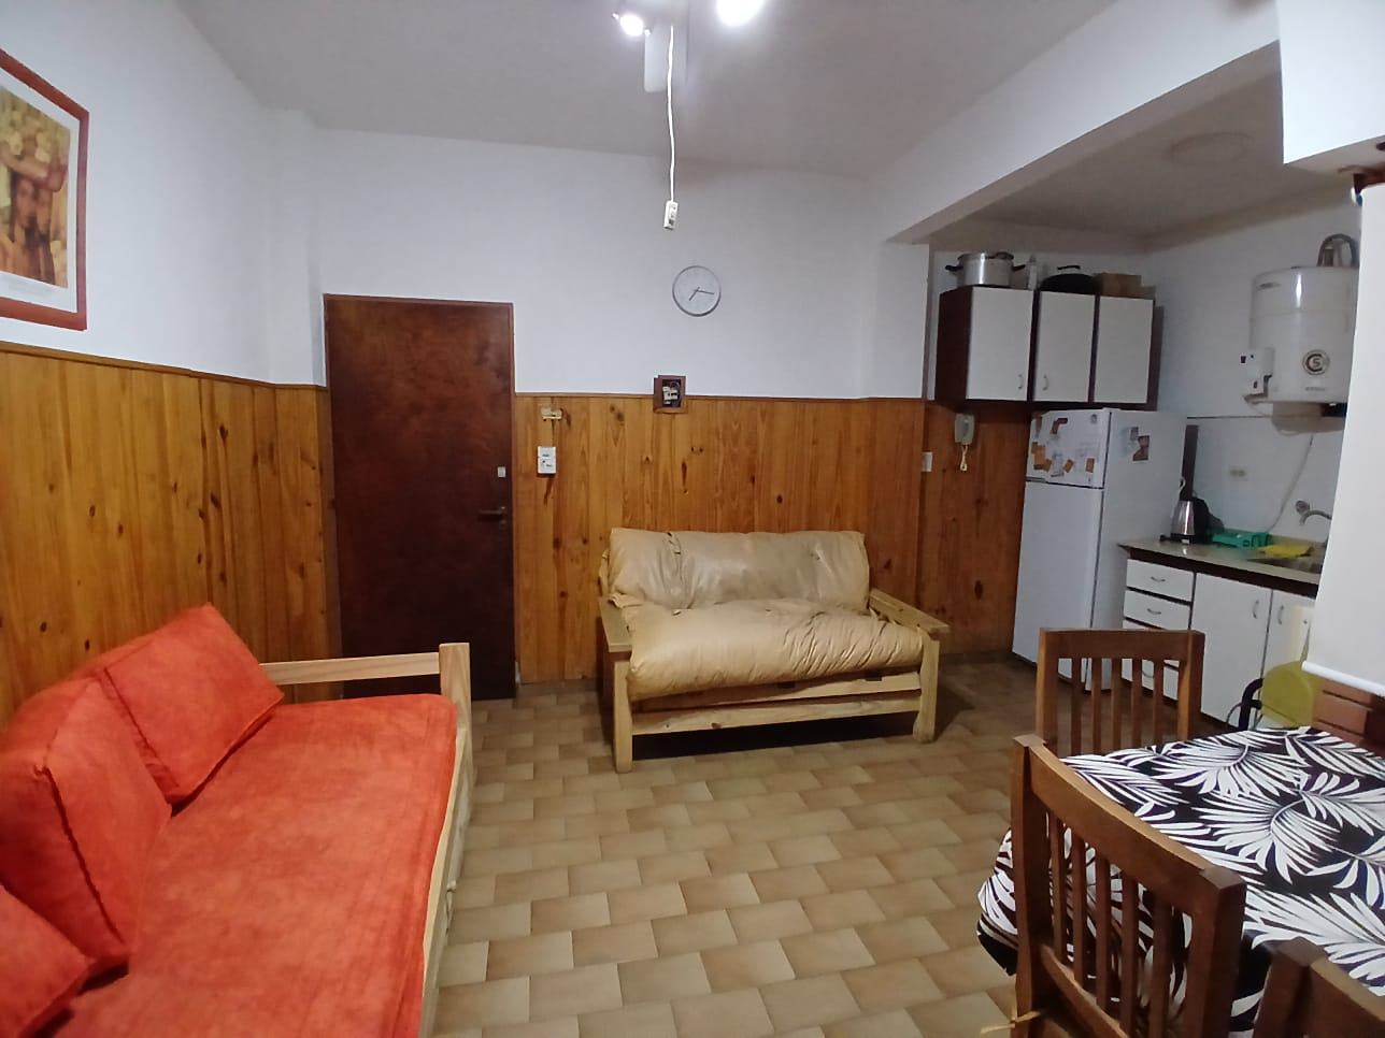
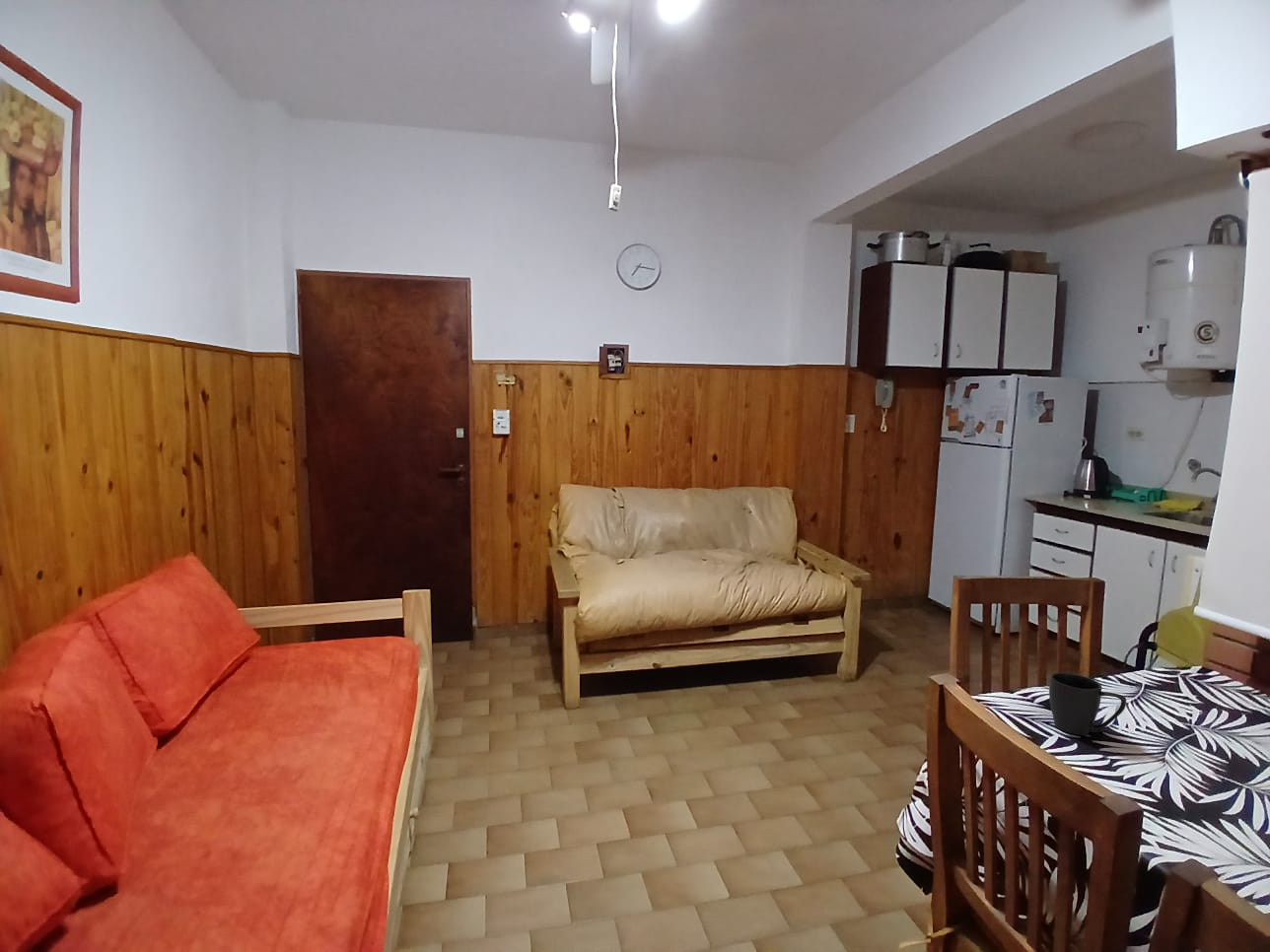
+ mug [1048,672,1127,736]
